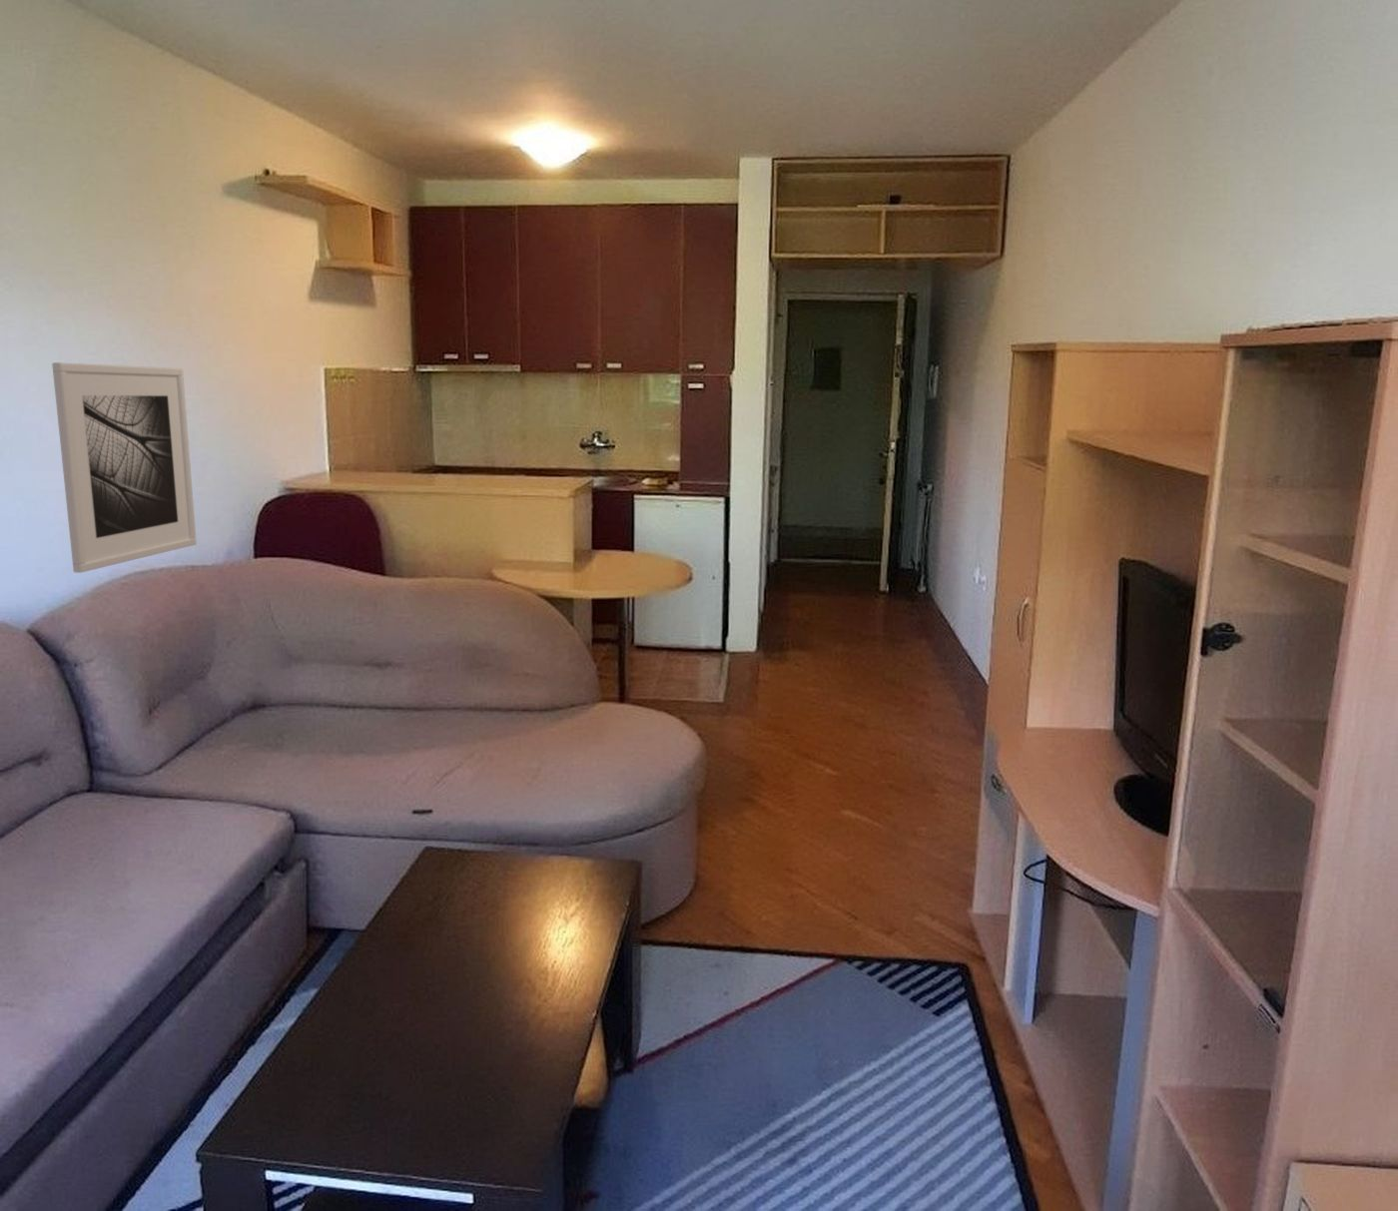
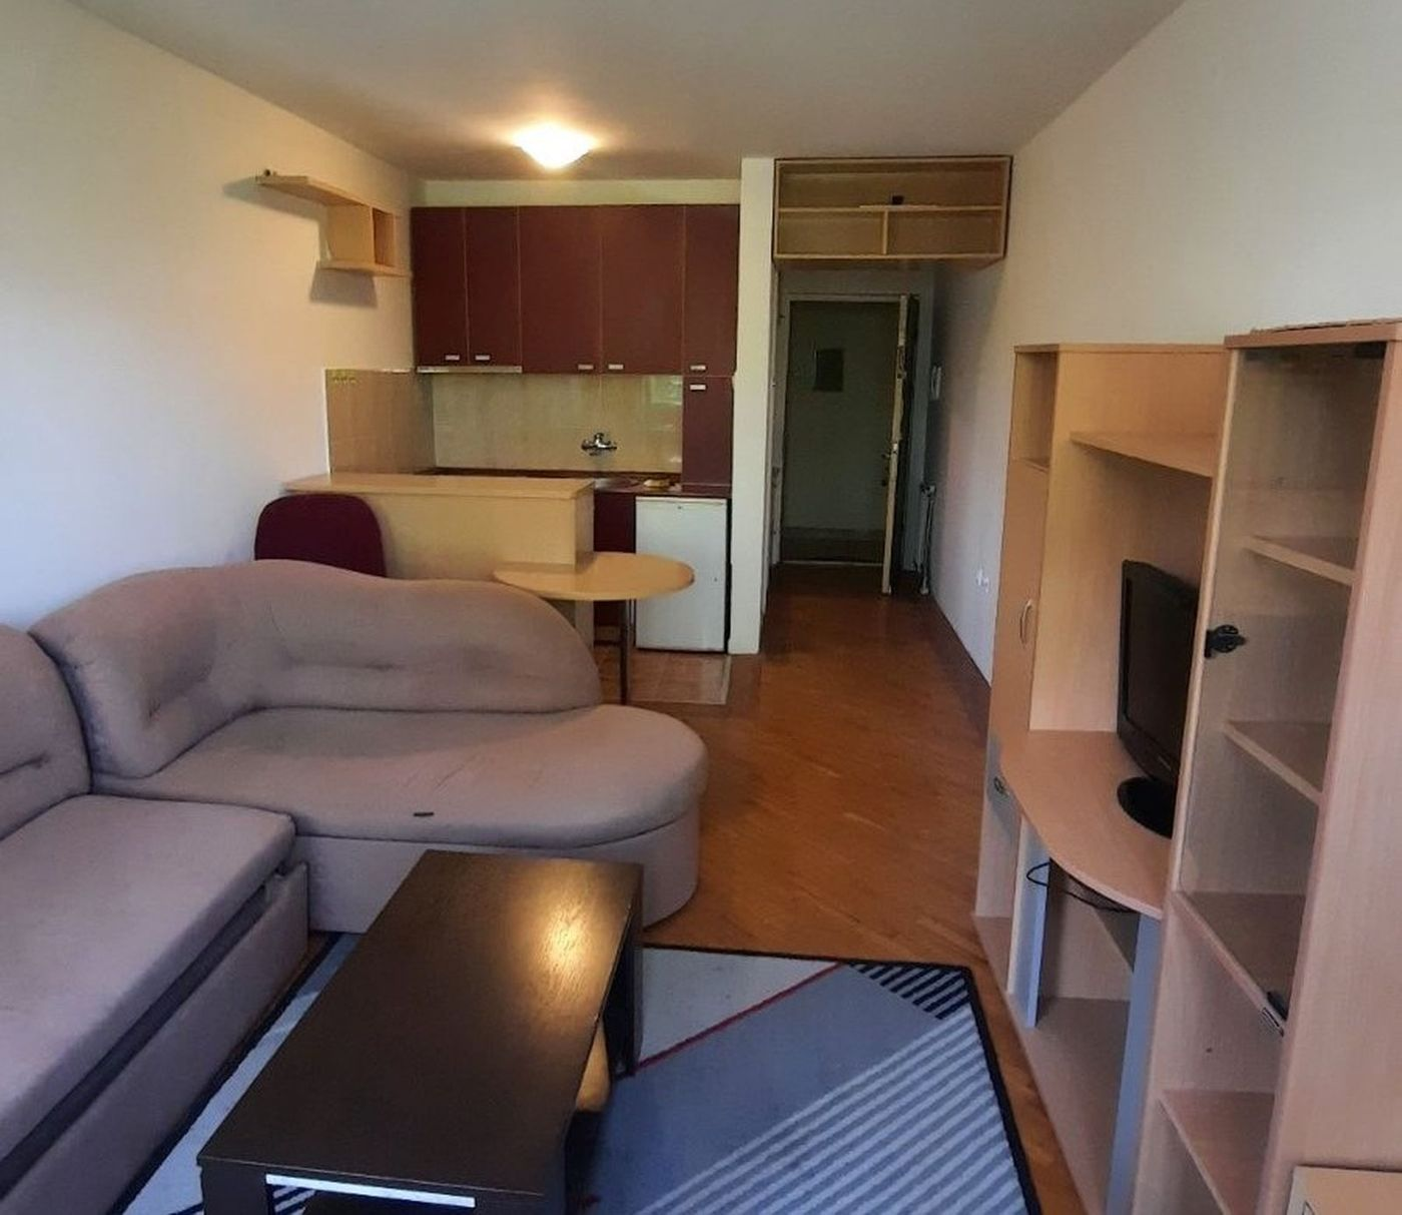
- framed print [51,361,197,574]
